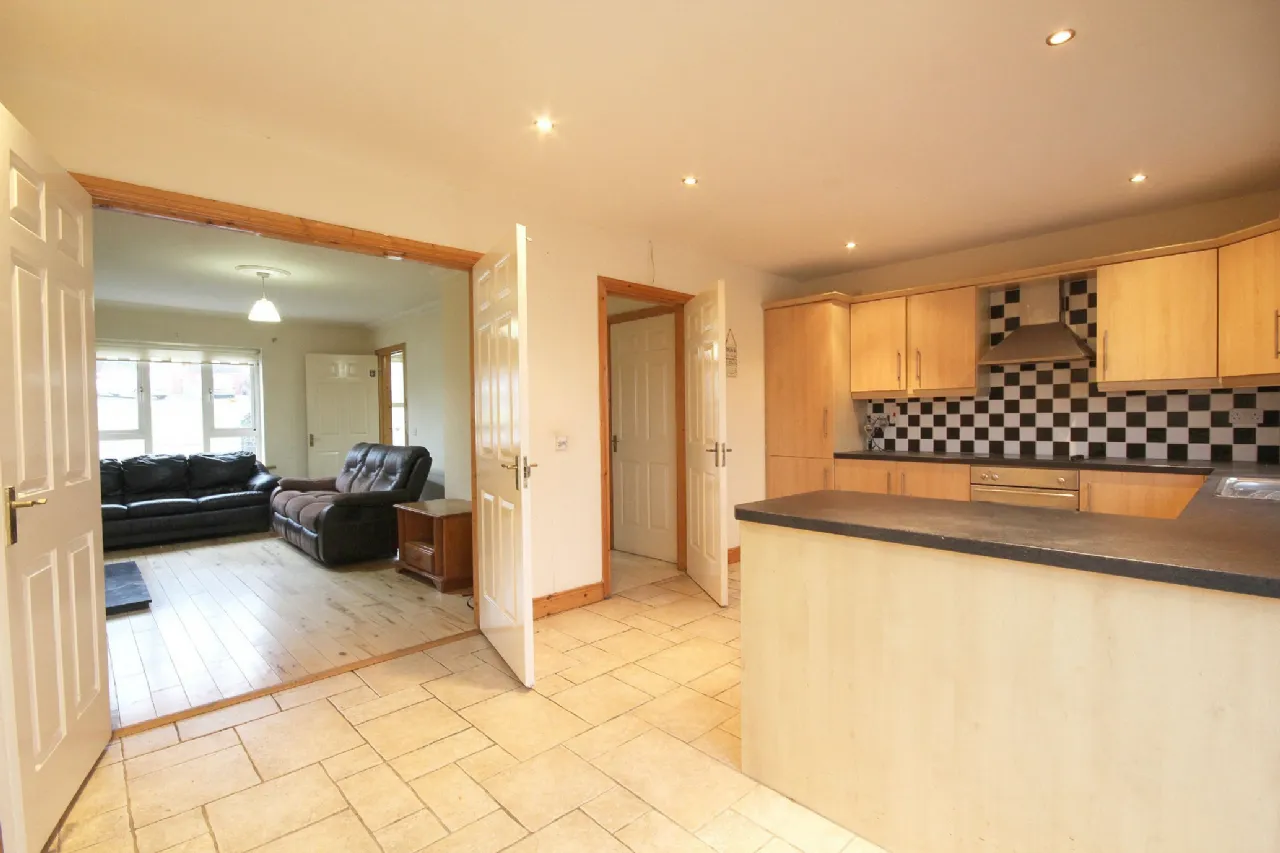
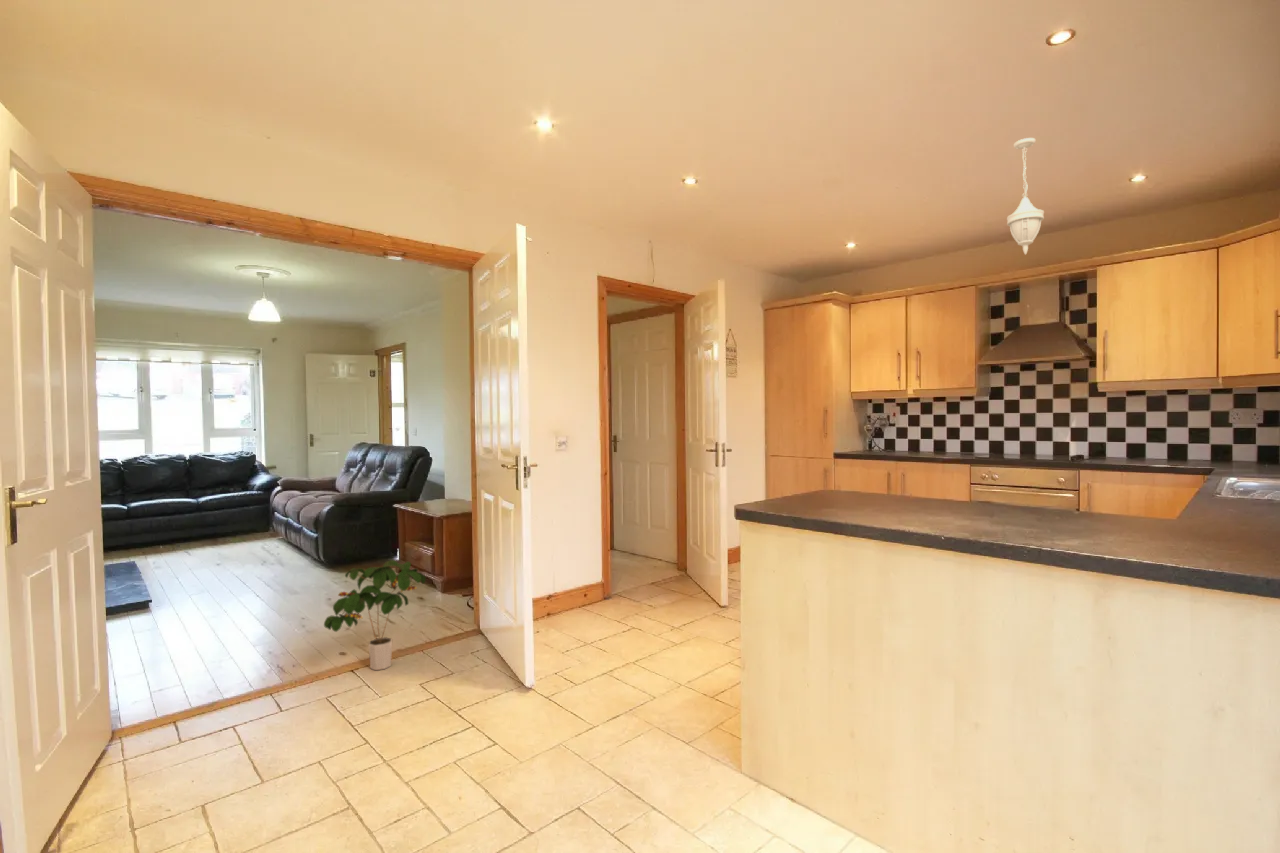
+ pendant light [1006,137,1045,256]
+ potted plant [323,559,427,671]
